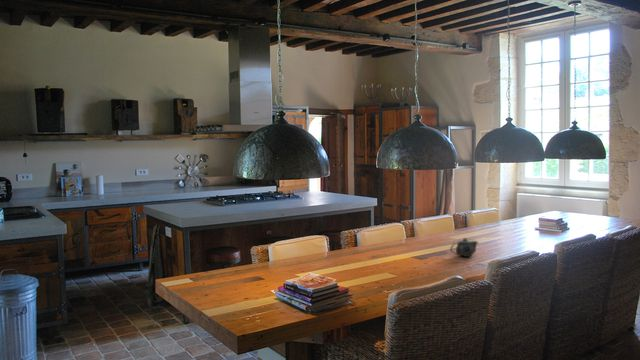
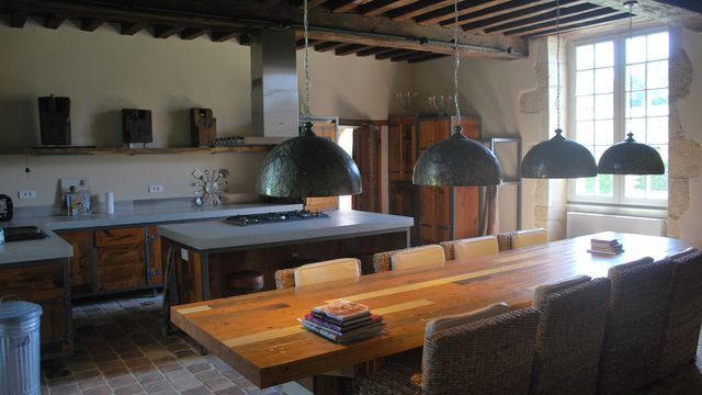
- chinaware [449,237,479,258]
